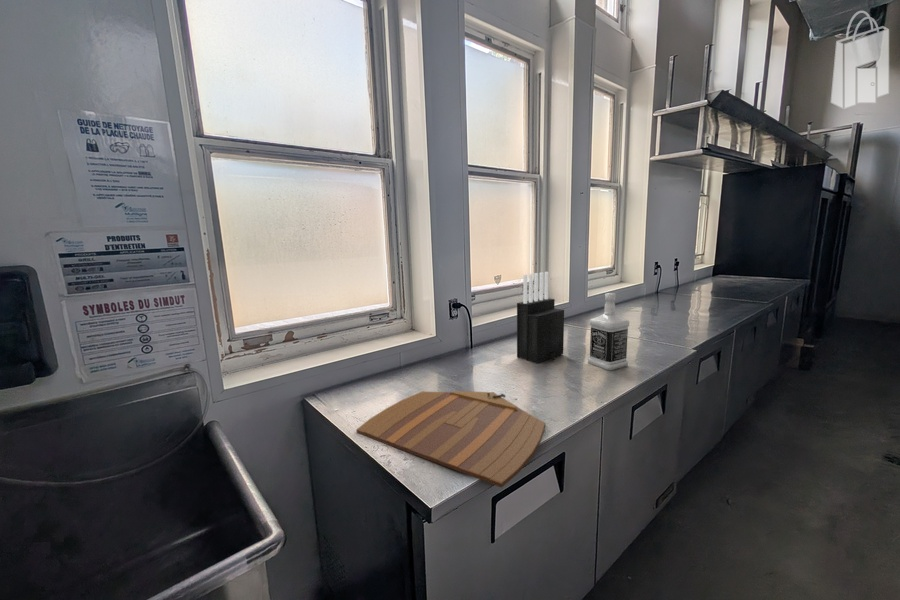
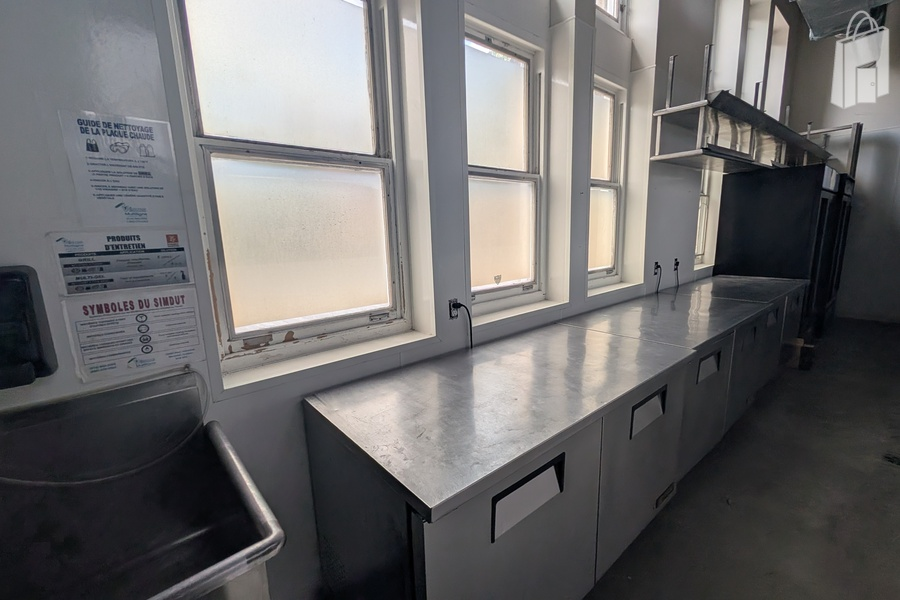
- cutting board [355,390,546,489]
- knife block [516,271,565,364]
- bottle [587,292,630,371]
